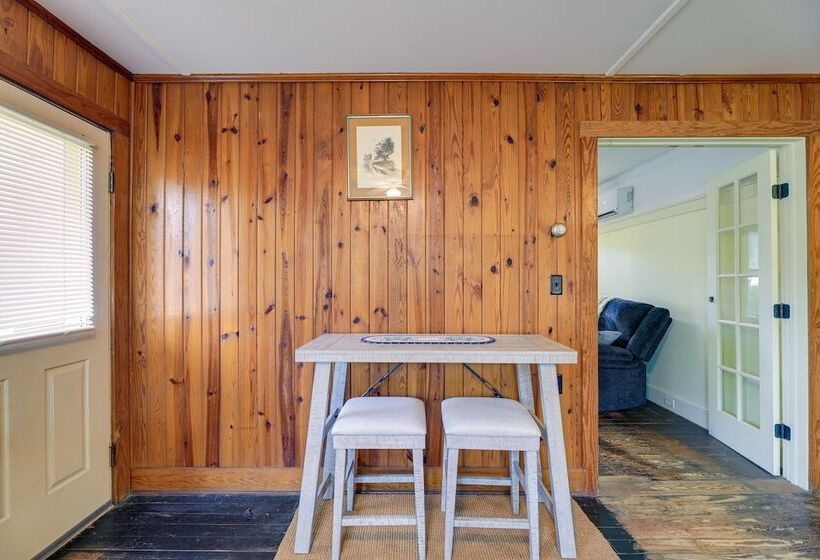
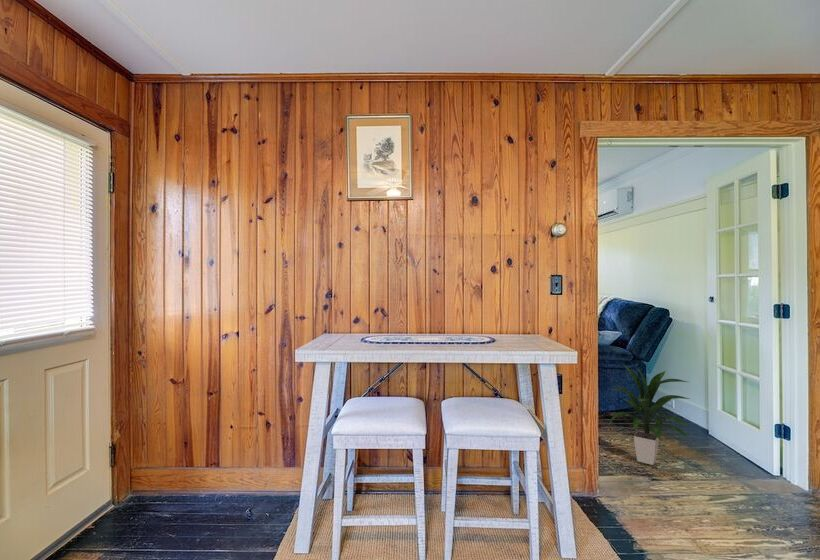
+ indoor plant [608,363,691,466]
